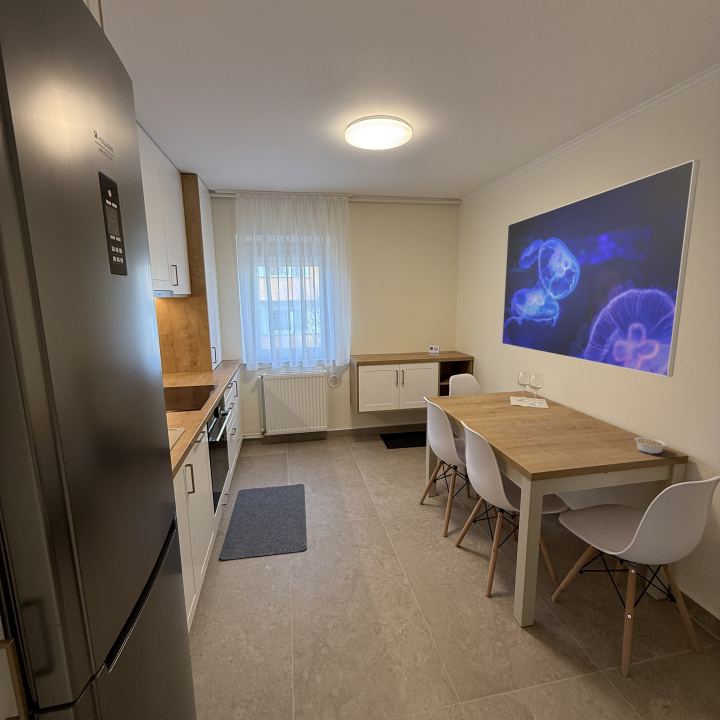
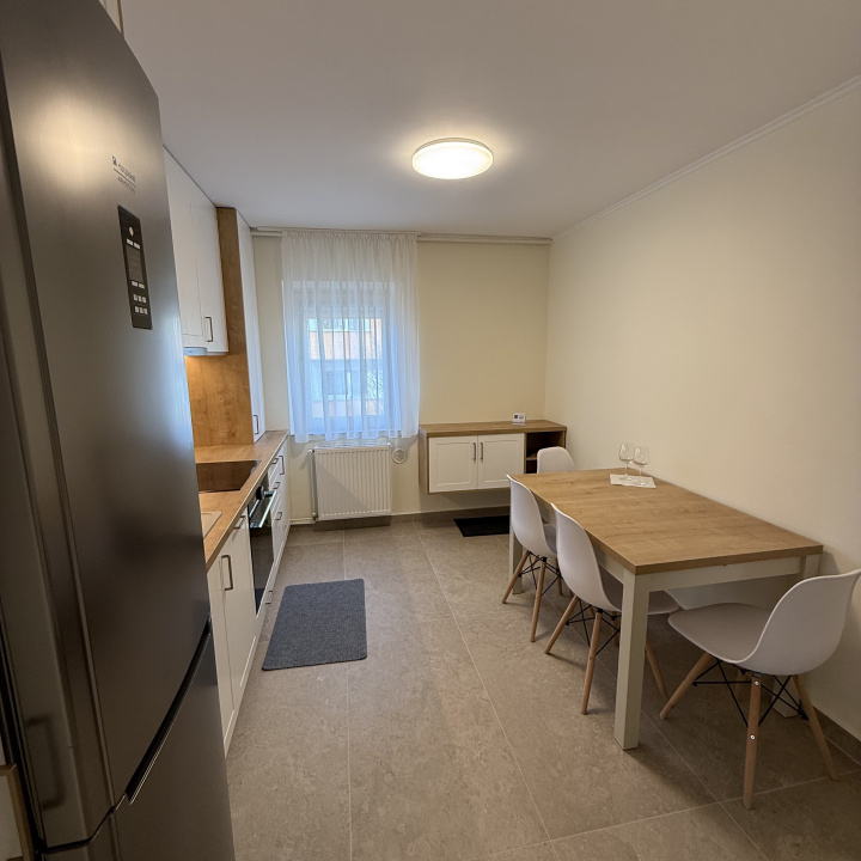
- legume [628,436,668,455]
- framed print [501,159,701,378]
